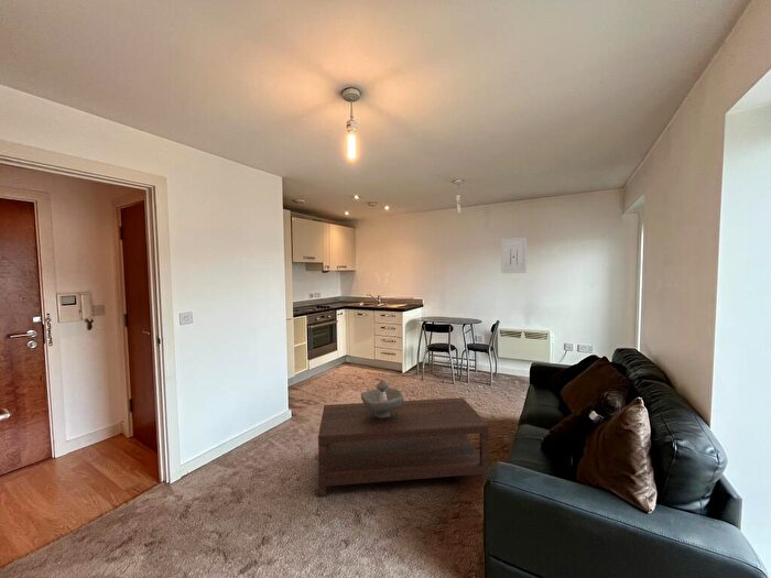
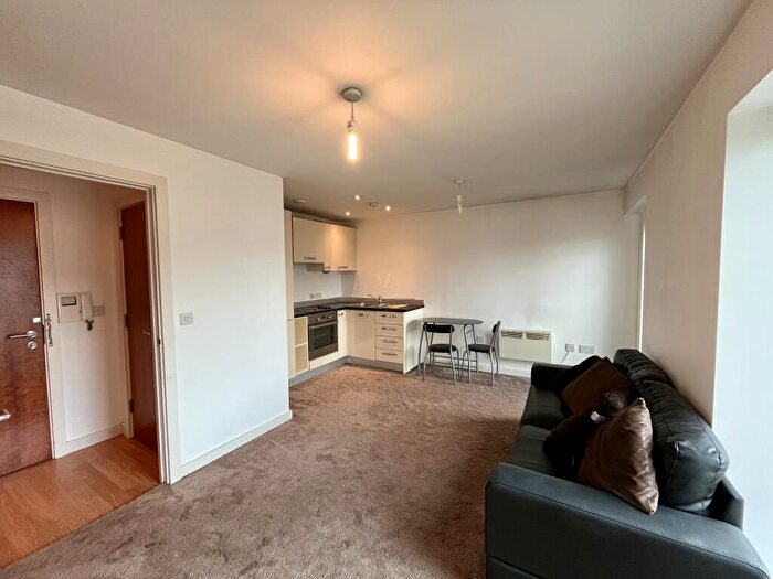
- wall art [500,237,528,274]
- decorative bowl [360,379,405,418]
- coffee table [315,396,489,498]
